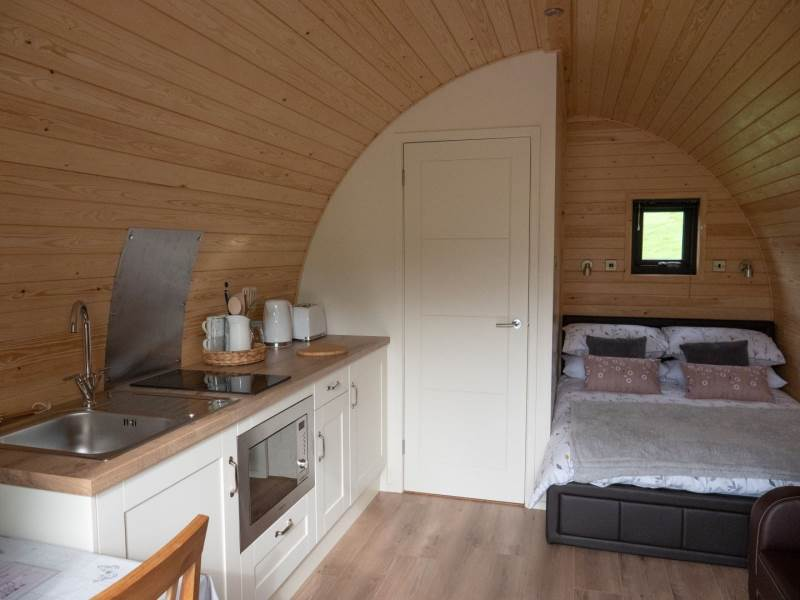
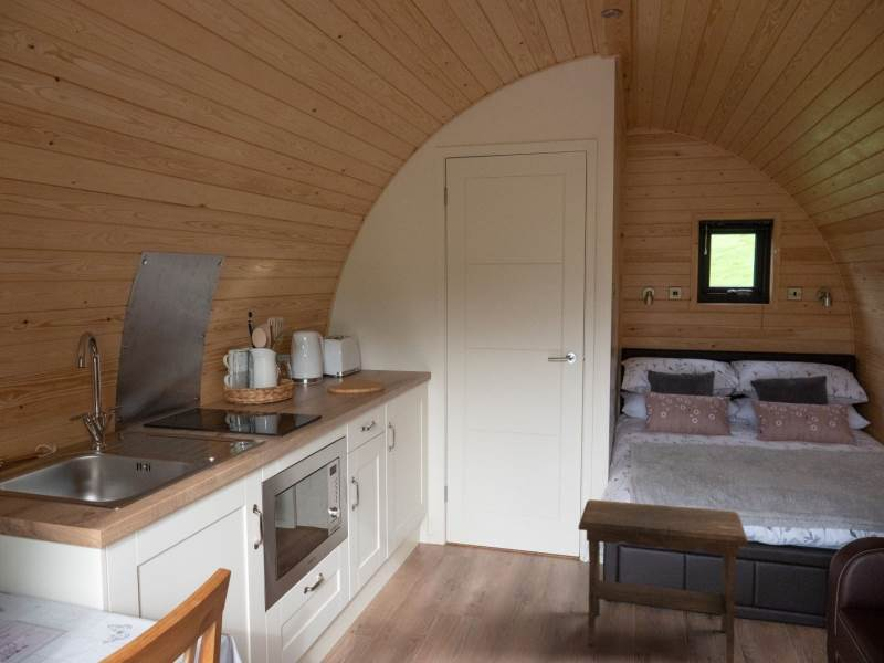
+ footstool [578,498,749,663]
